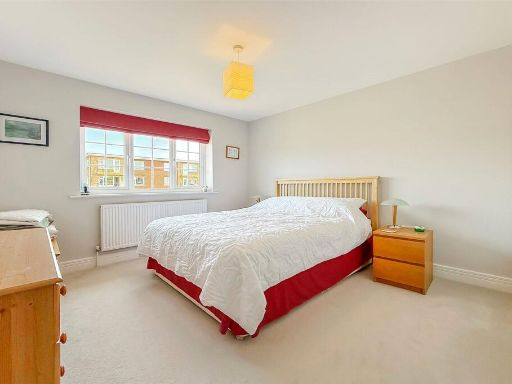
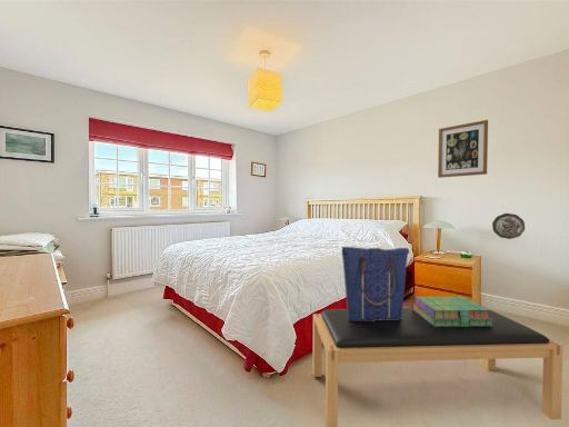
+ decorative plate [491,212,526,240]
+ bench [311,307,563,427]
+ tote bag [341,246,410,321]
+ wall art [437,119,489,179]
+ stack of books [411,295,493,327]
